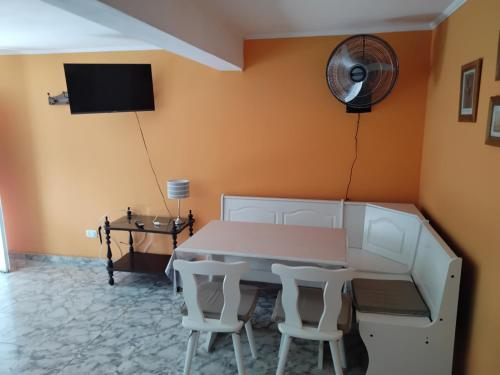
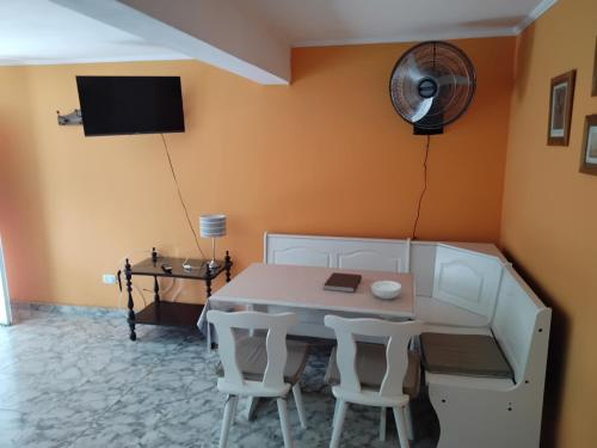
+ notebook [322,271,363,294]
+ cereal bowl [370,280,402,301]
